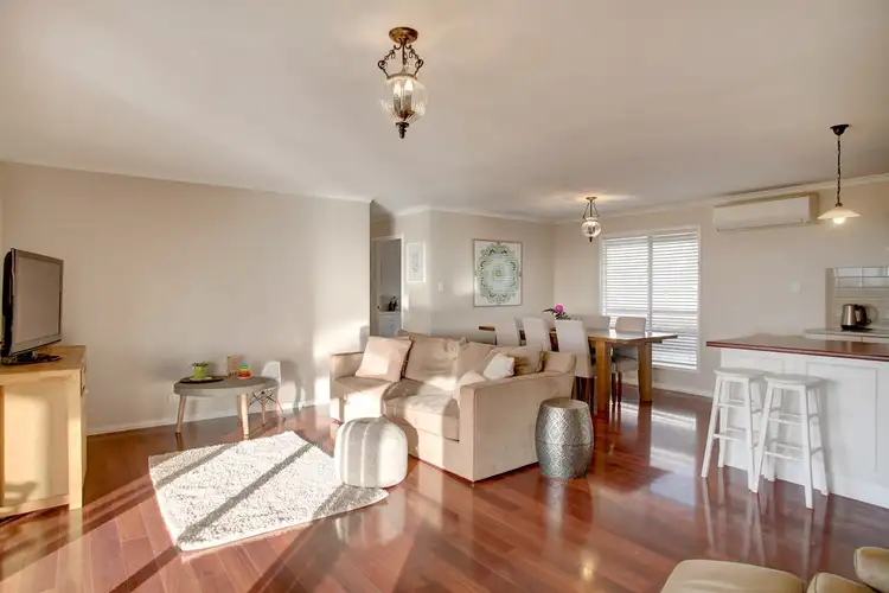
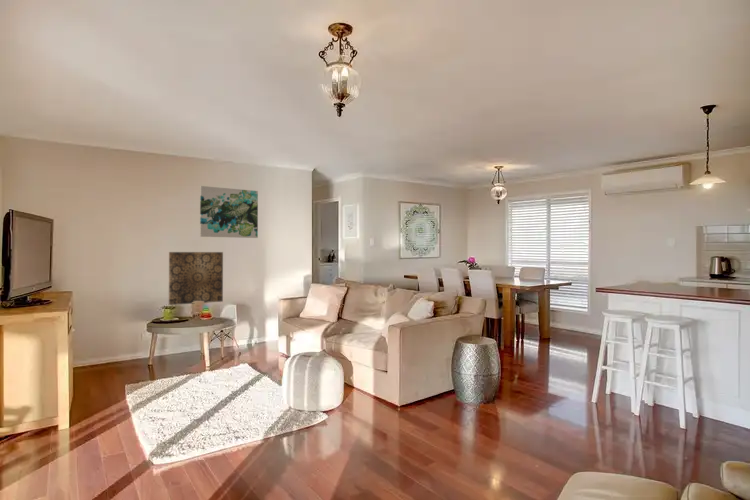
+ wall art [199,185,259,239]
+ wall art [168,251,224,306]
